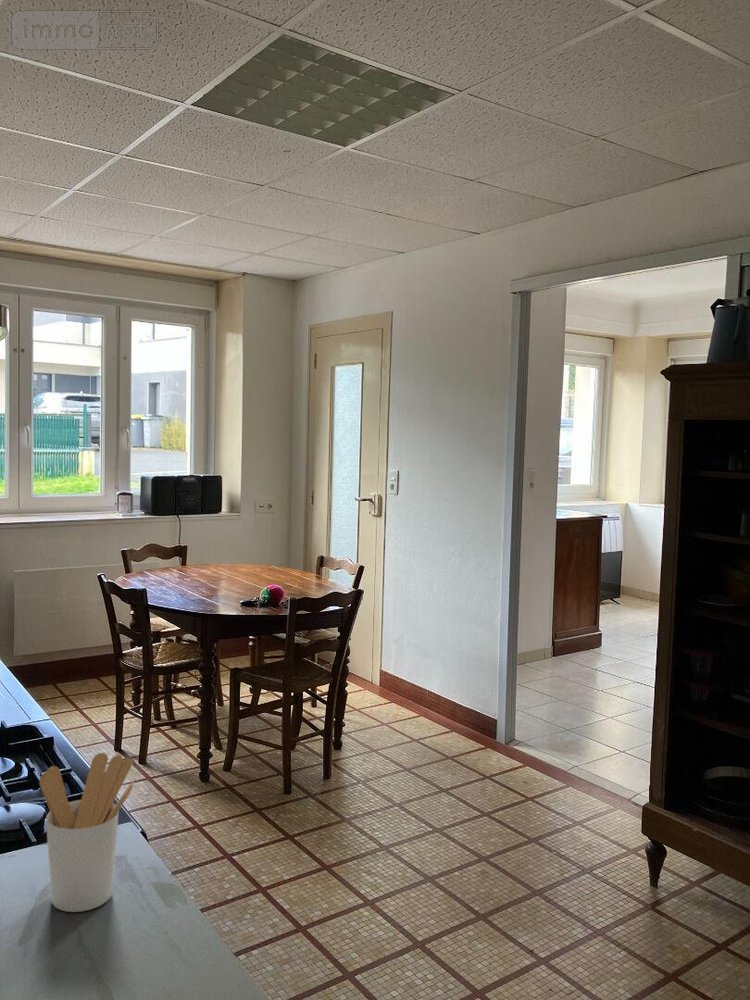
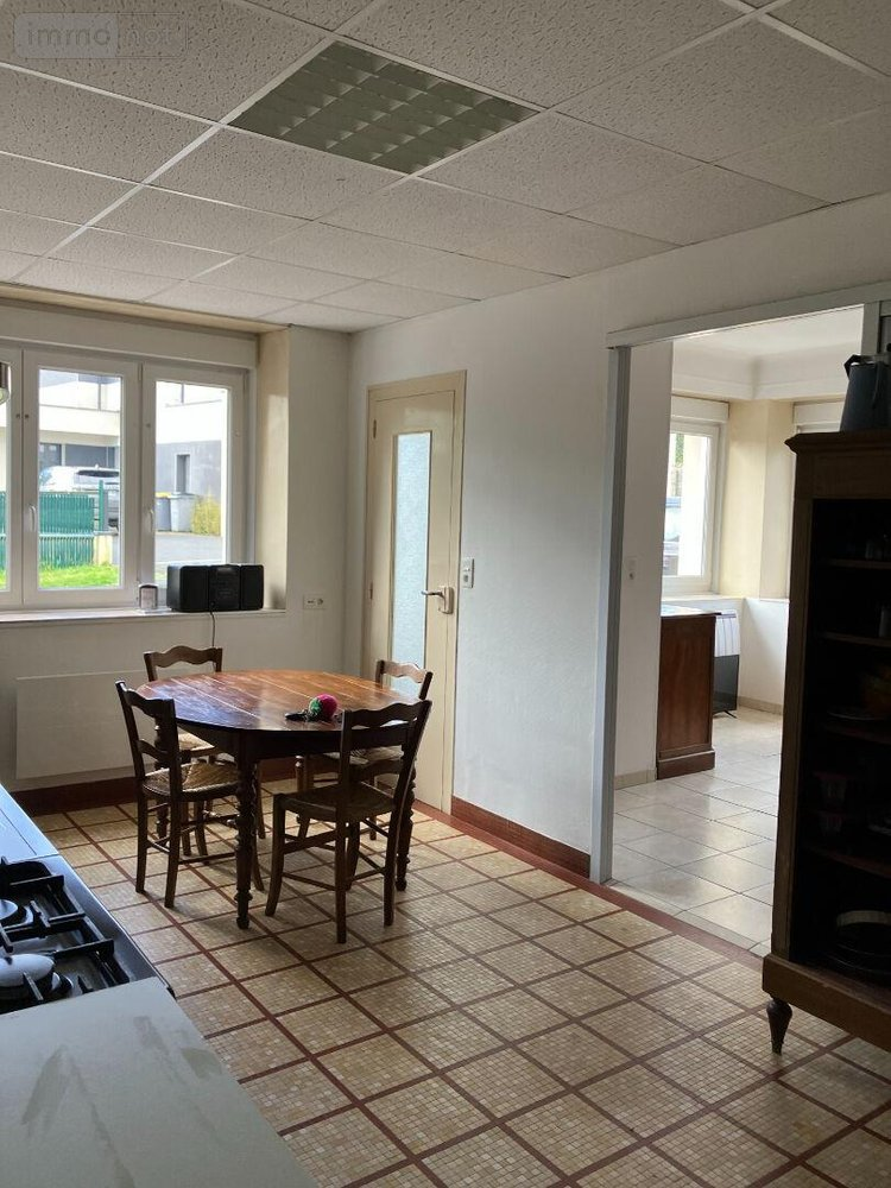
- utensil holder [38,752,135,913]
